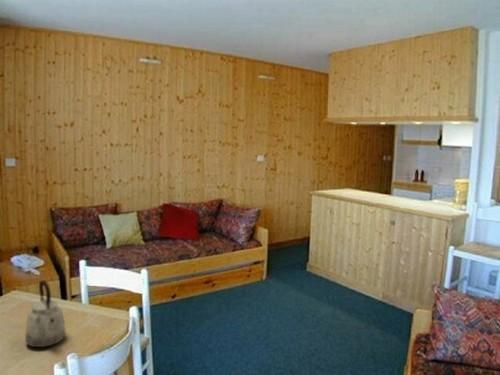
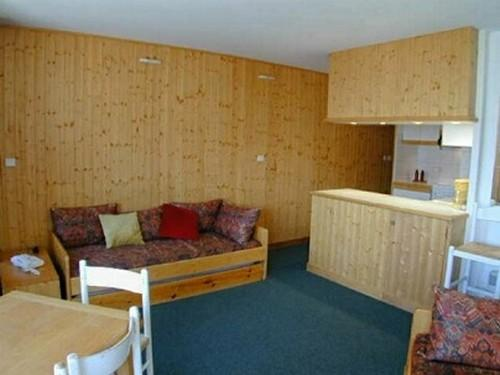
- kettle [24,279,67,348]
